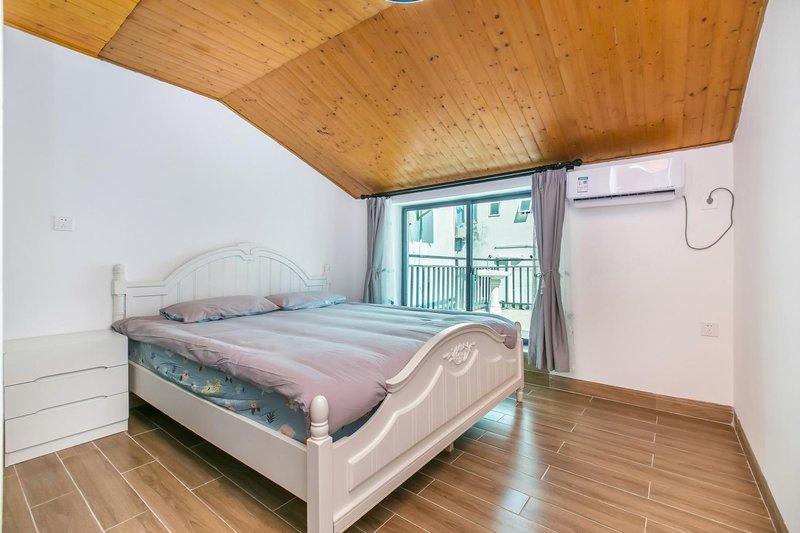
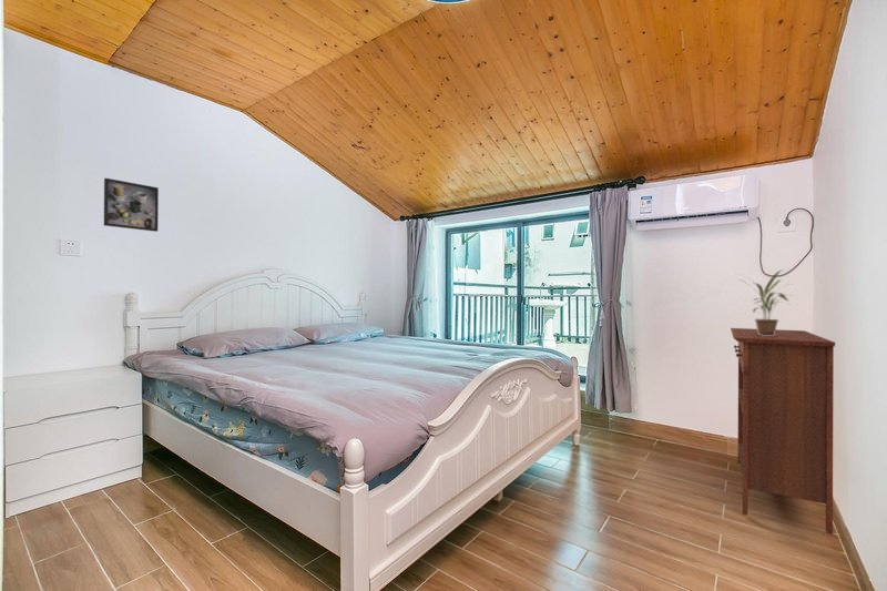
+ potted plant [736,268,793,336]
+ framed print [103,177,160,233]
+ console table [730,327,836,536]
